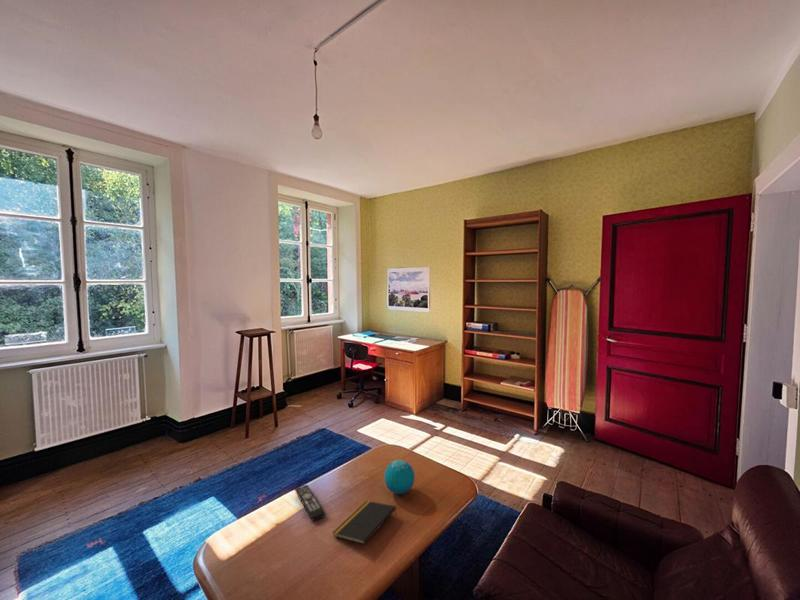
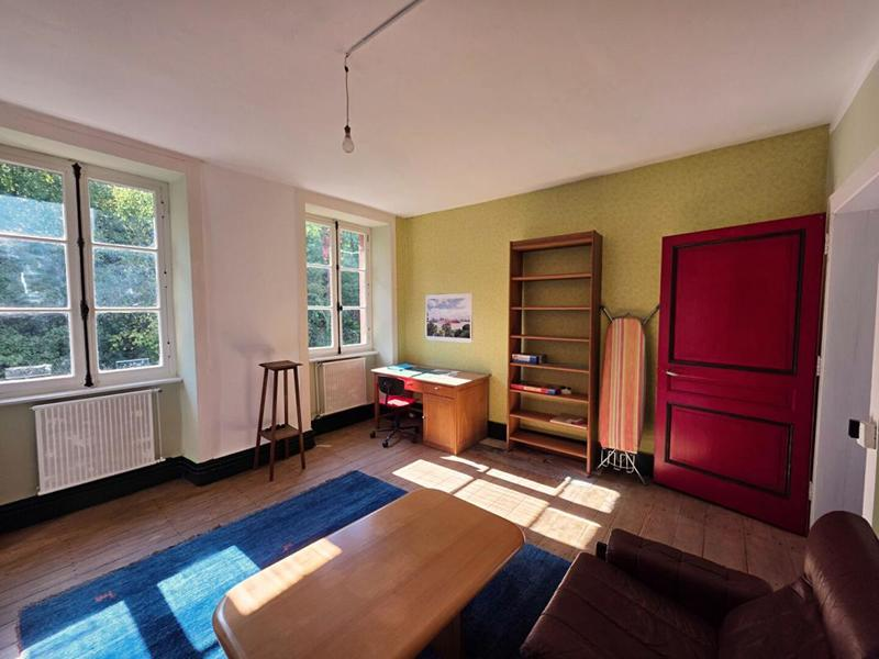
- decorative orb [383,459,416,495]
- notepad [331,500,397,545]
- remote control [294,484,326,522]
